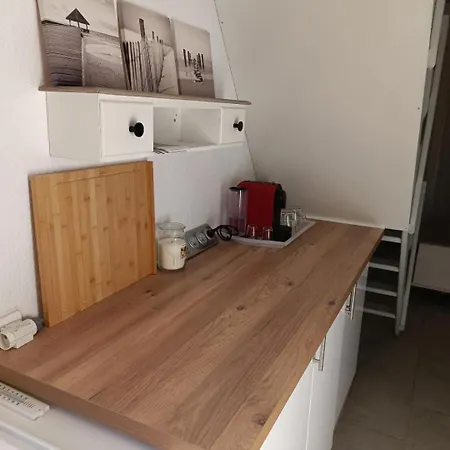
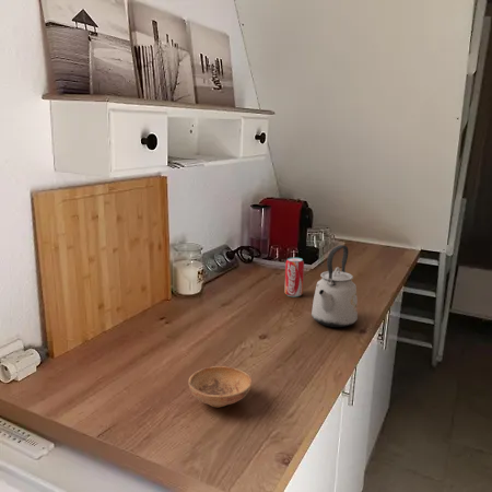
+ beverage can [284,257,305,298]
+ kettle [311,244,359,328]
+ bowl [187,365,253,409]
